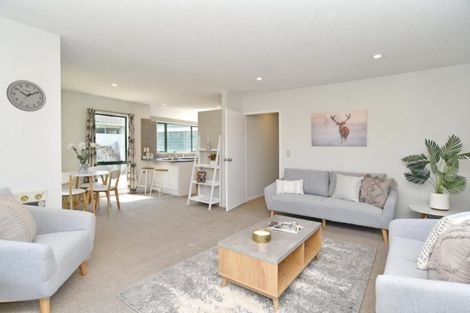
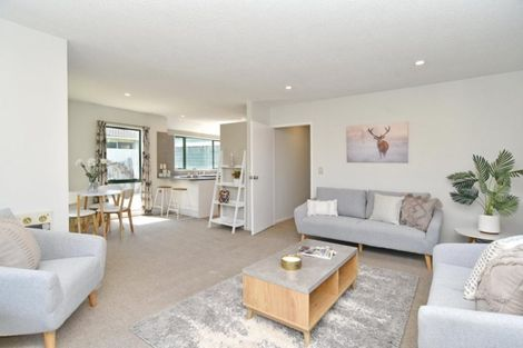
- wall clock [5,79,47,113]
